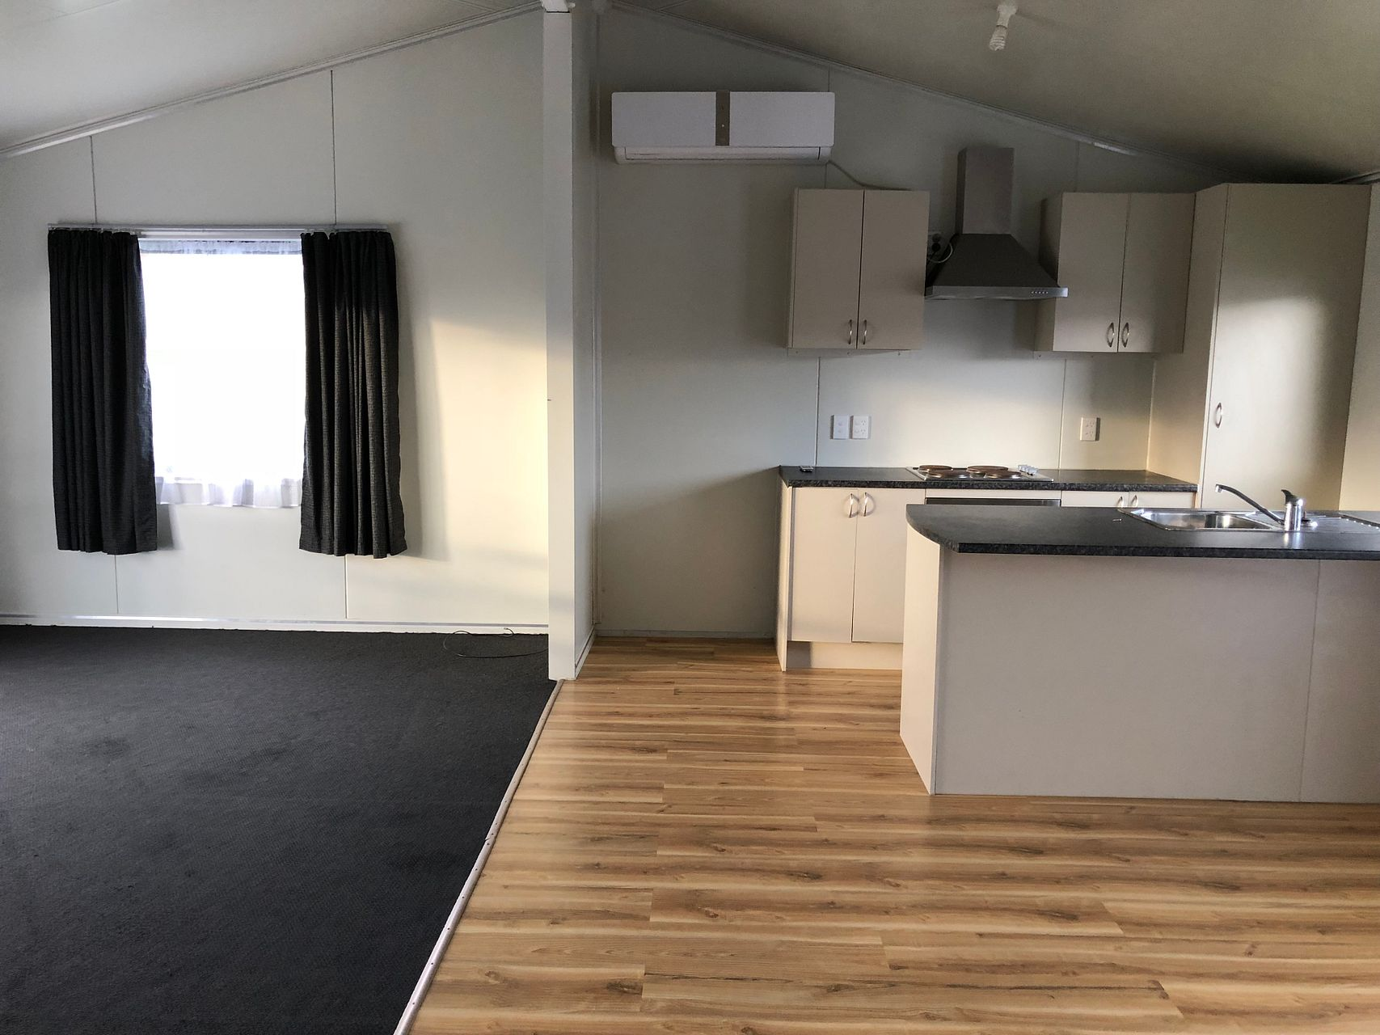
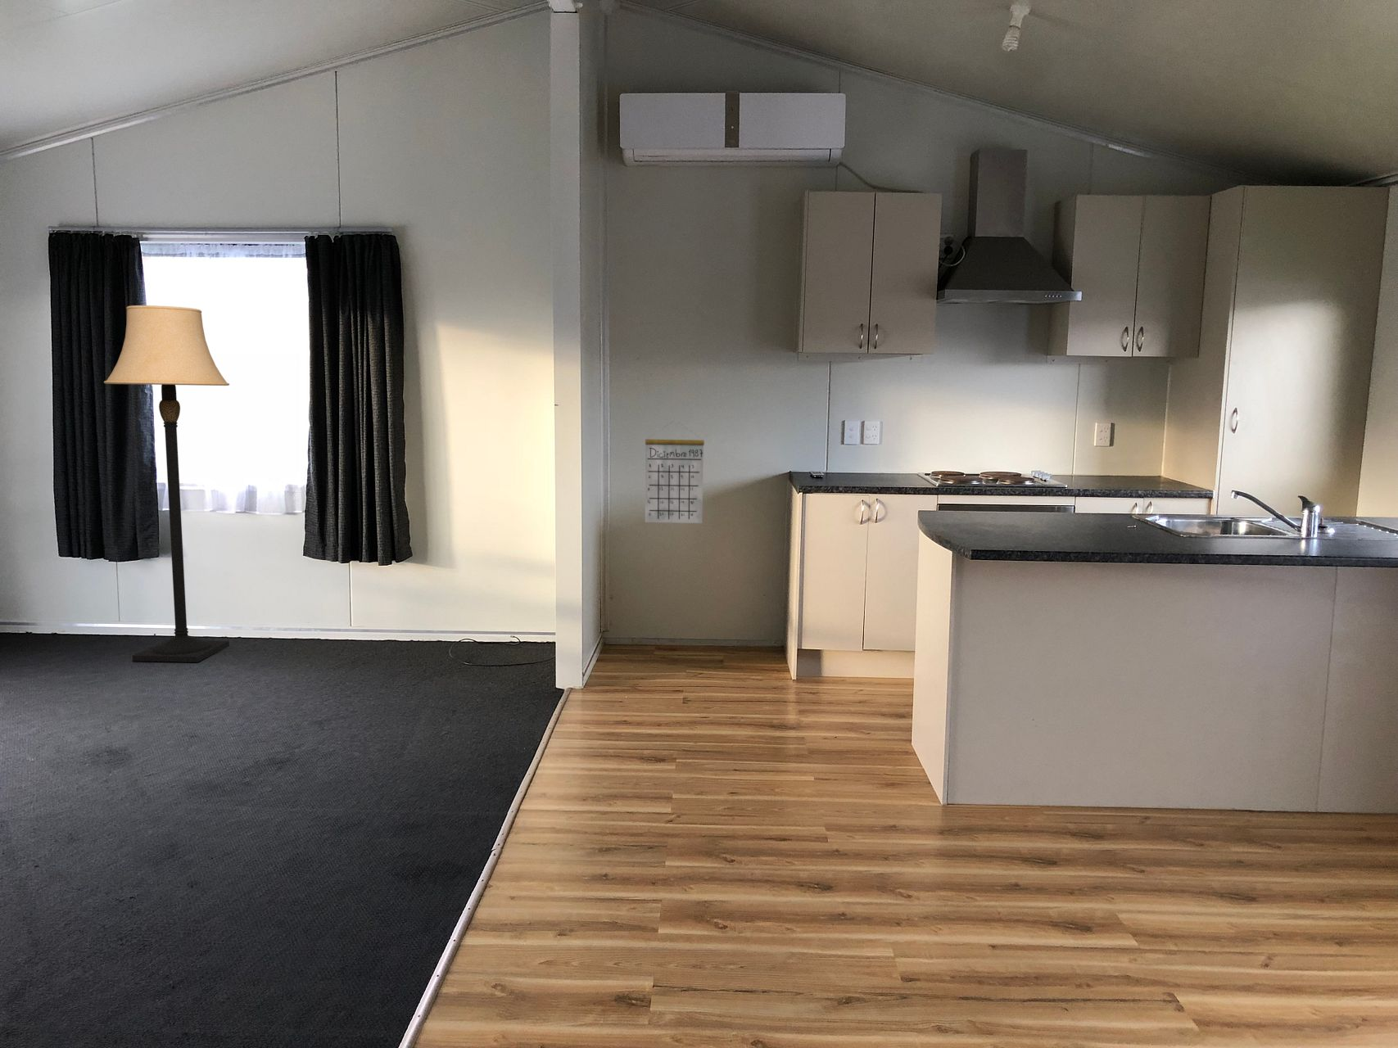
+ lamp [103,305,230,663]
+ calendar [645,421,706,524]
